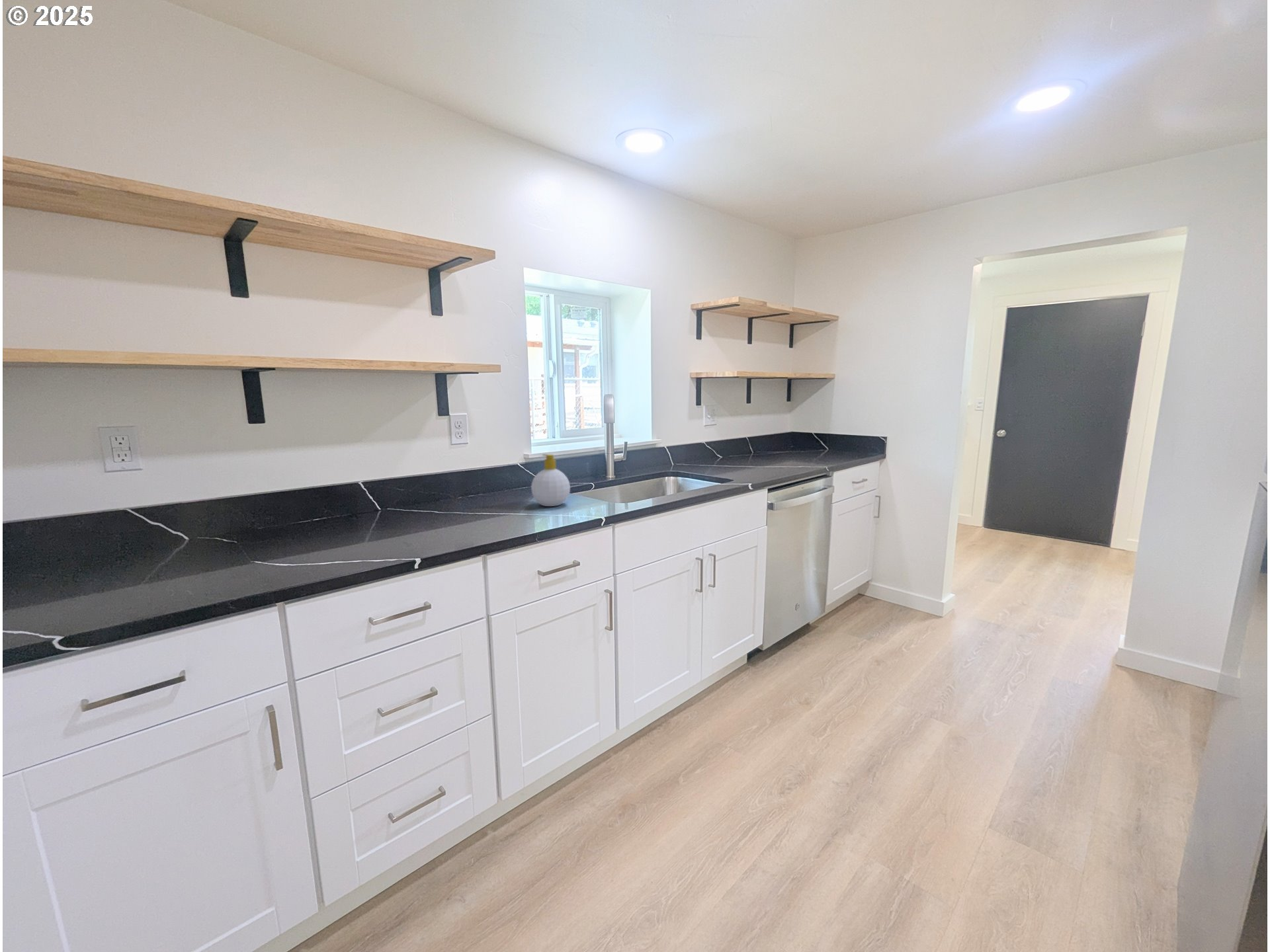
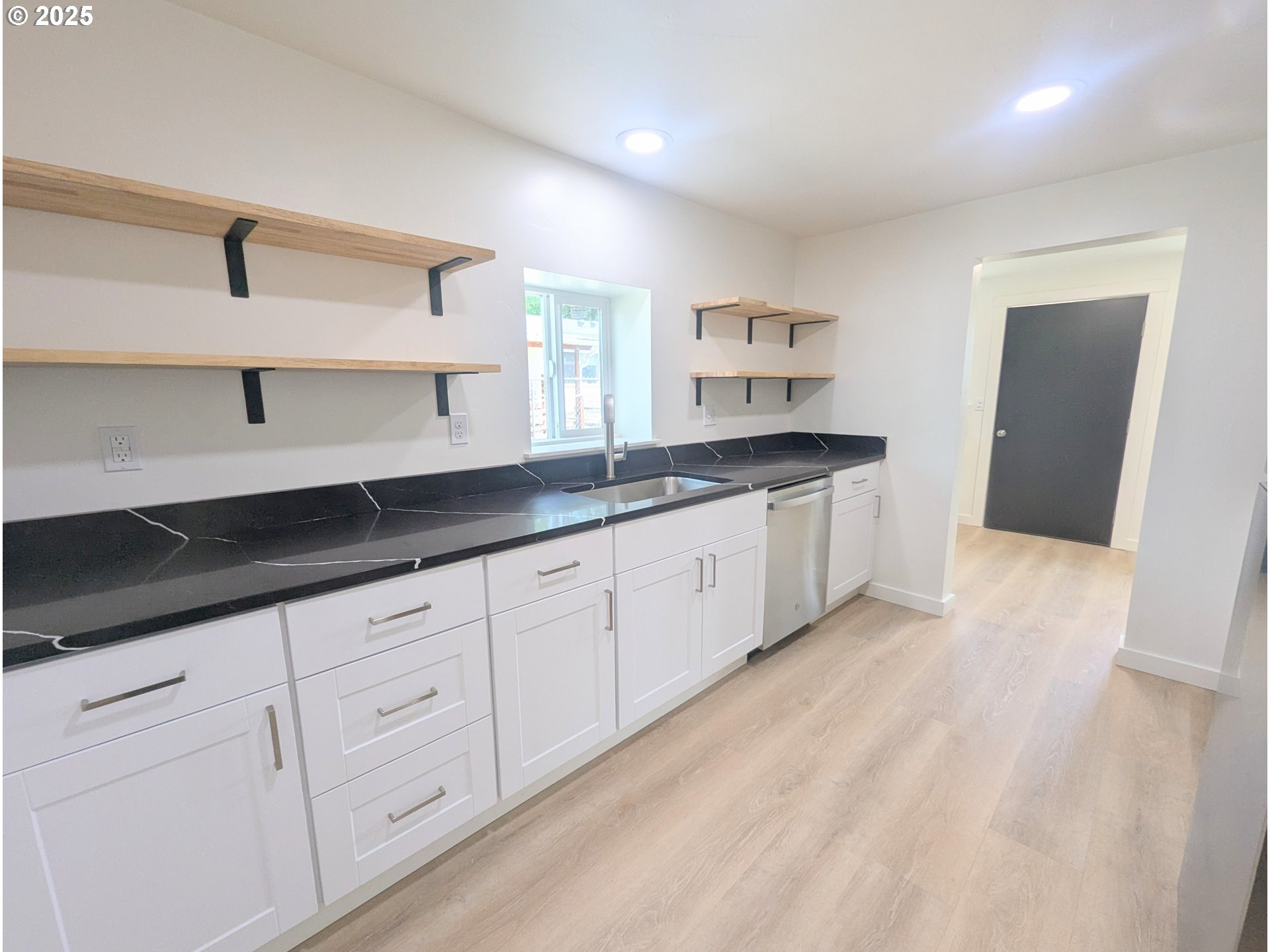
- soap bottle [530,454,571,507]
